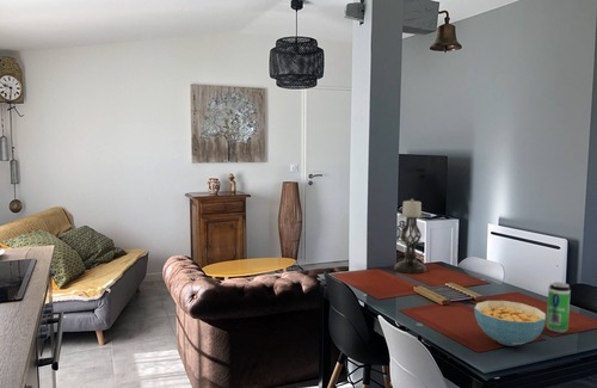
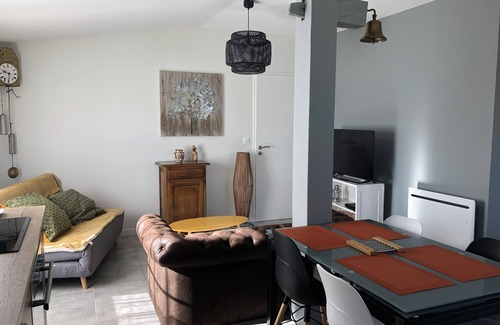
- cereal bowl [473,300,547,347]
- candle holder [394,198,427,275]
- beverage can [546,281,572,334]
